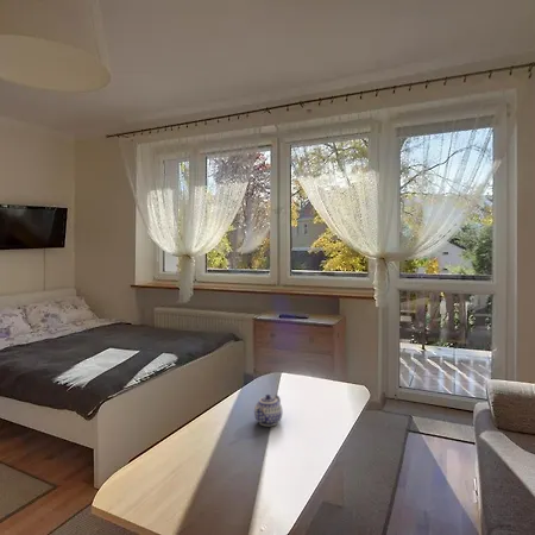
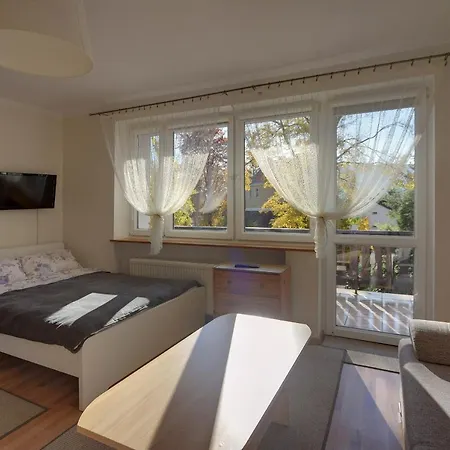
- teapot [253,394,283,427]
